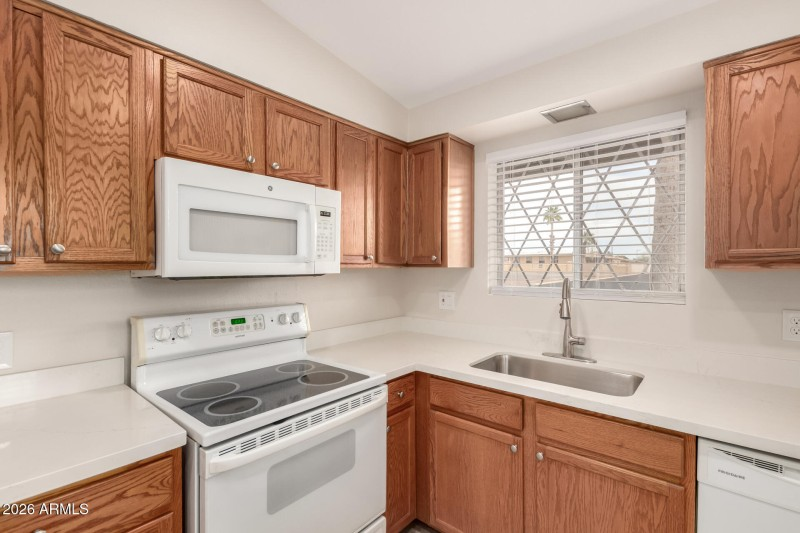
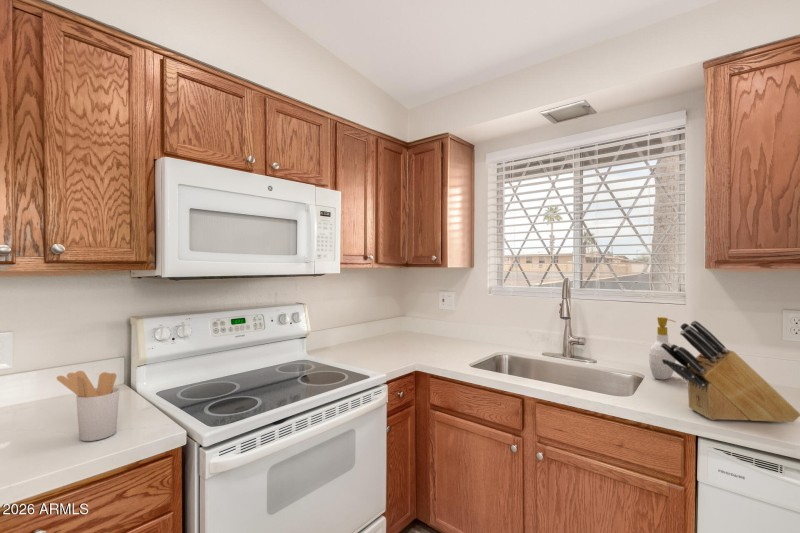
+ soap bottle [648,316,677,381]
+ utensil holder [56,370,120,442]
+ knife block [661,320,800,424]
